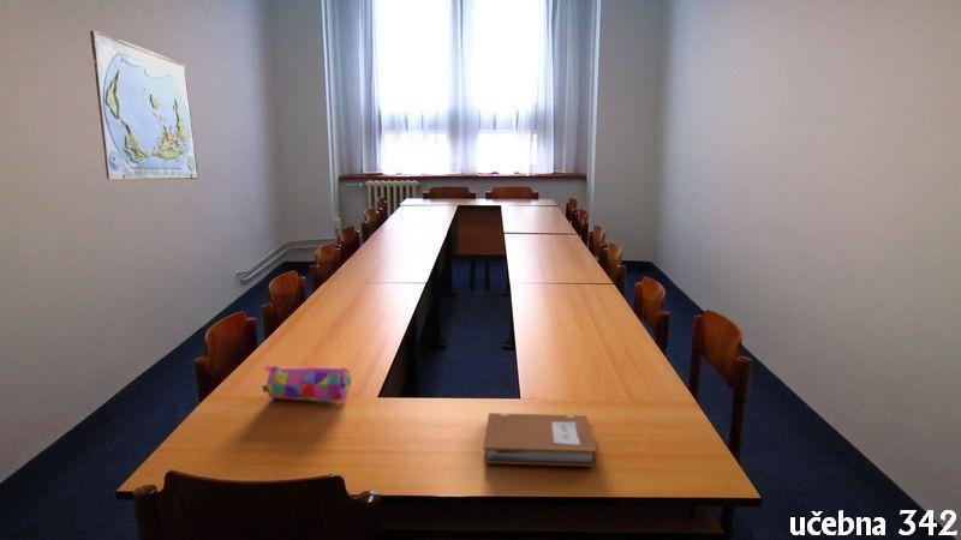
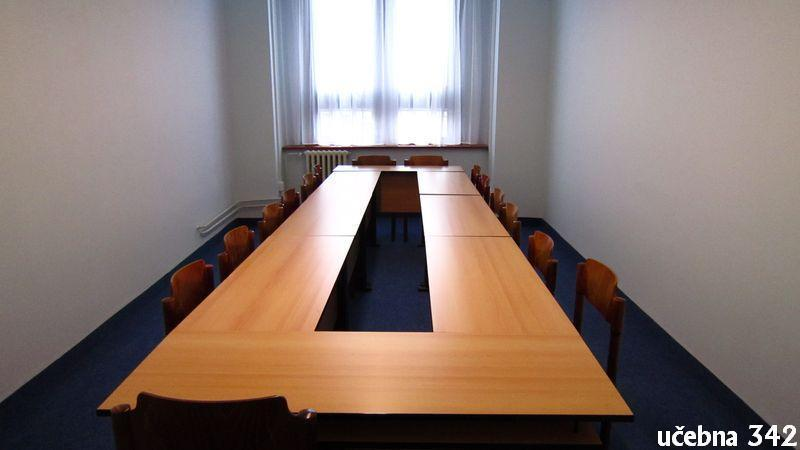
- world map [89,28,199,180]
- notebook [482,412,598,468]
- pencil case [261,364,352,402]
